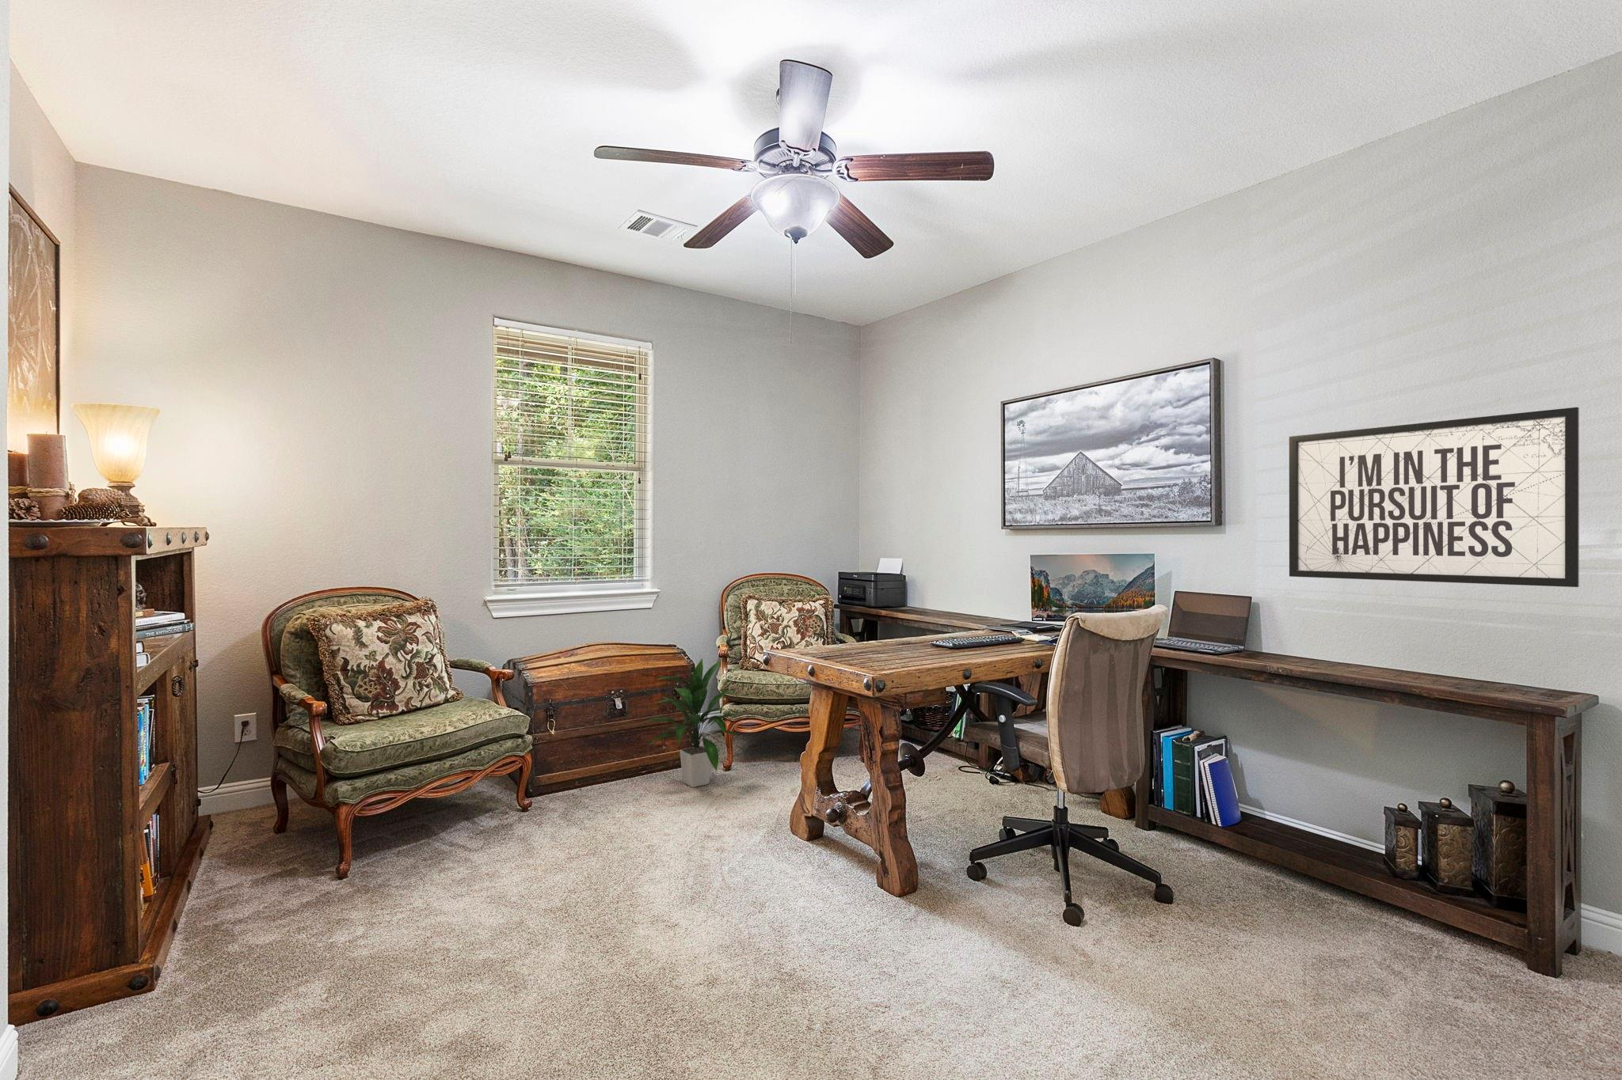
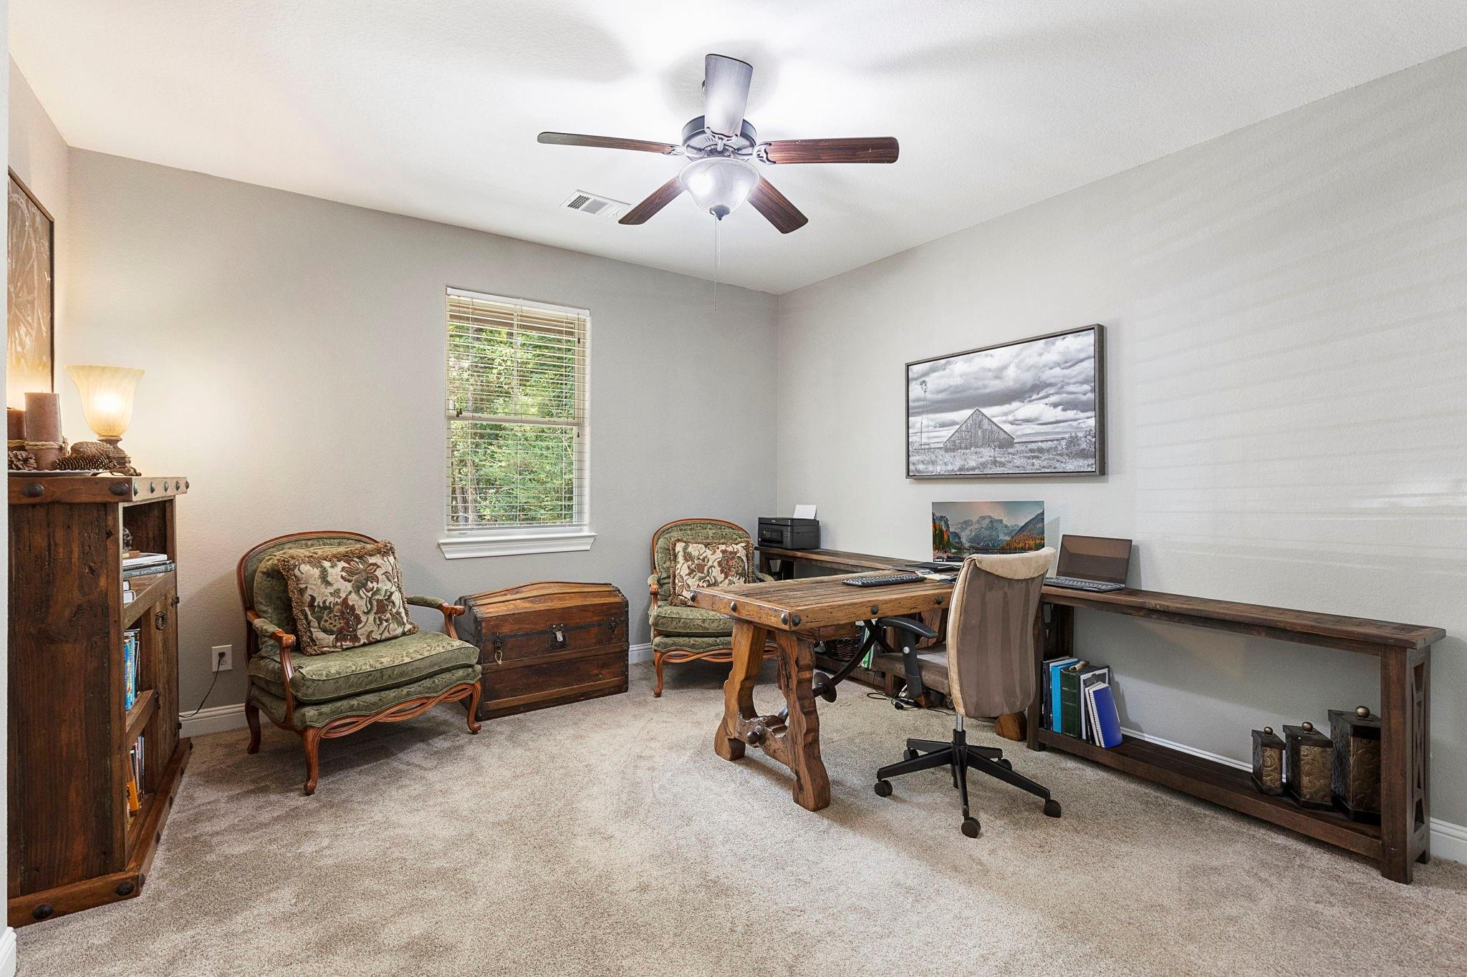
- mirror [1289,406,1580,588]
- indoor plant [639,657,740,788]
